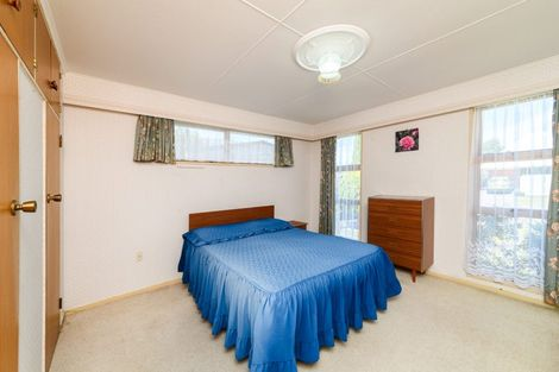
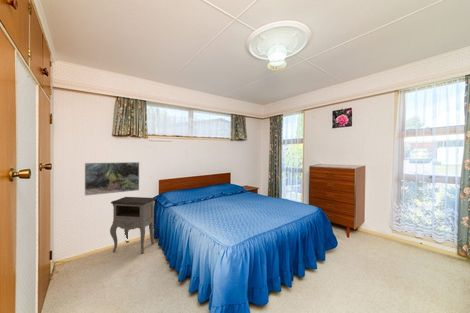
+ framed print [84,161,140,197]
+ nightstand [109,196,157,255]
